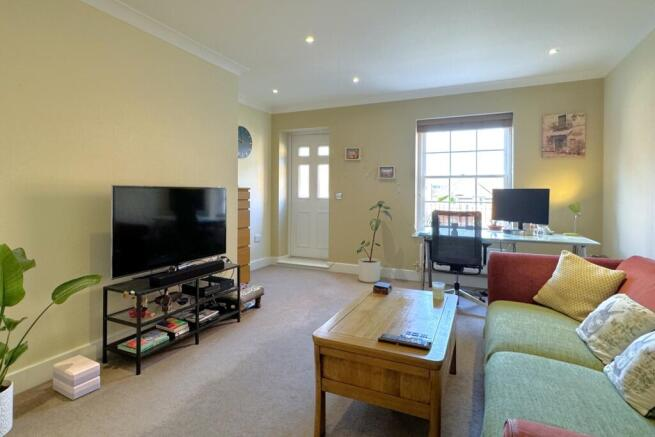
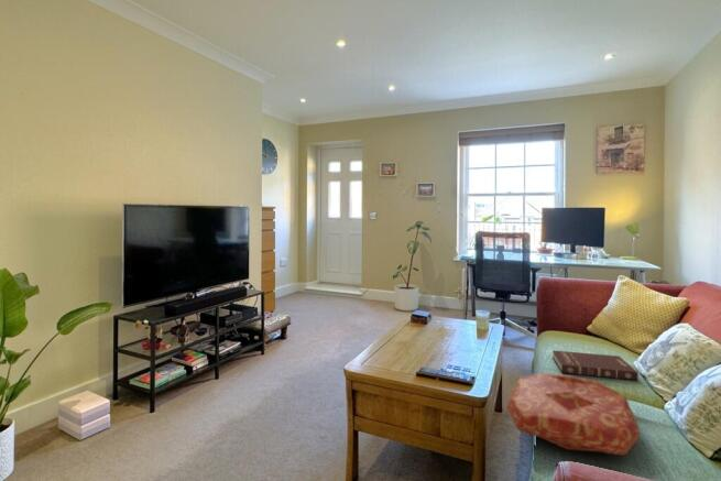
+ book [551,349,640,381]
+ cushion [505,371,642,457]
